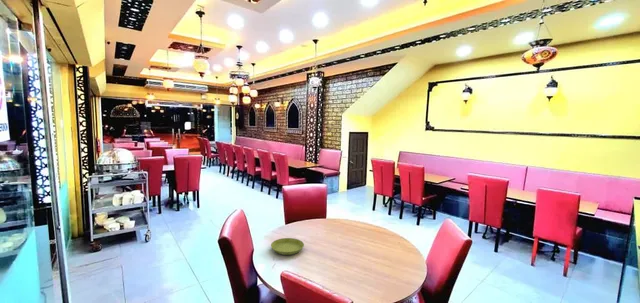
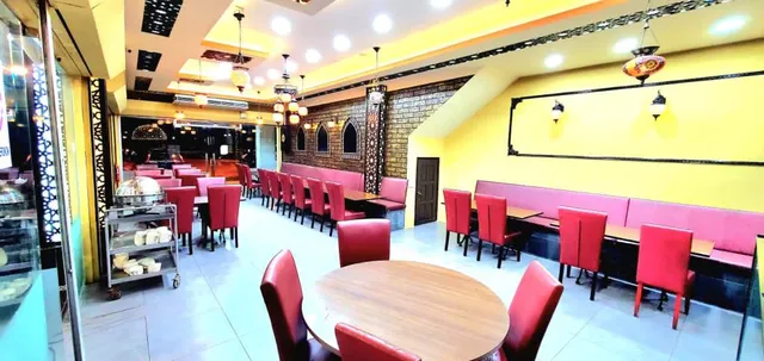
- saucer [270,237,305,256]
